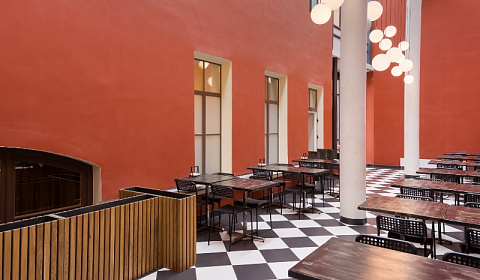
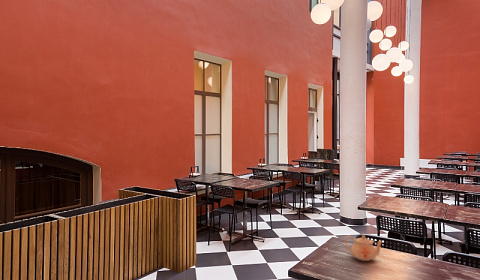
+ teapot [344,234,384,262]
